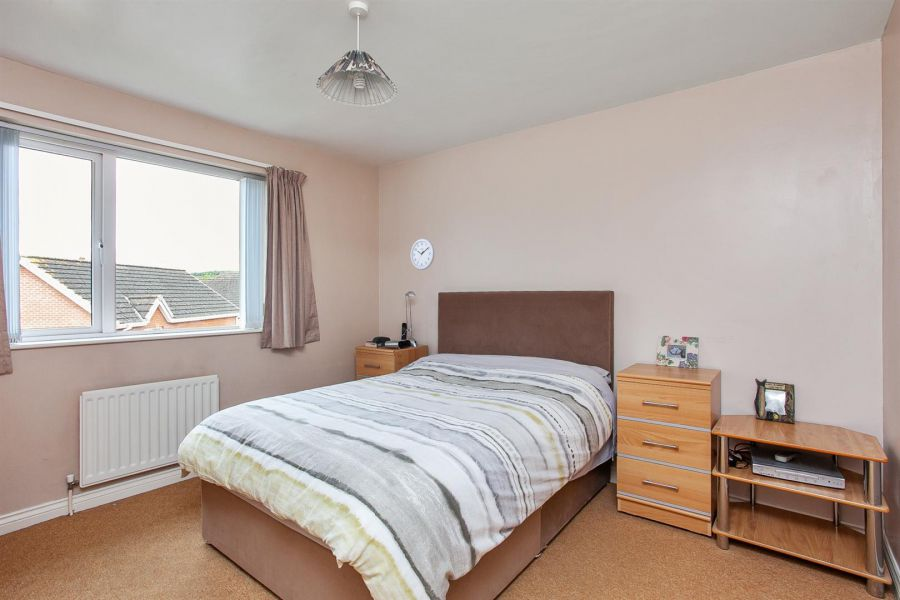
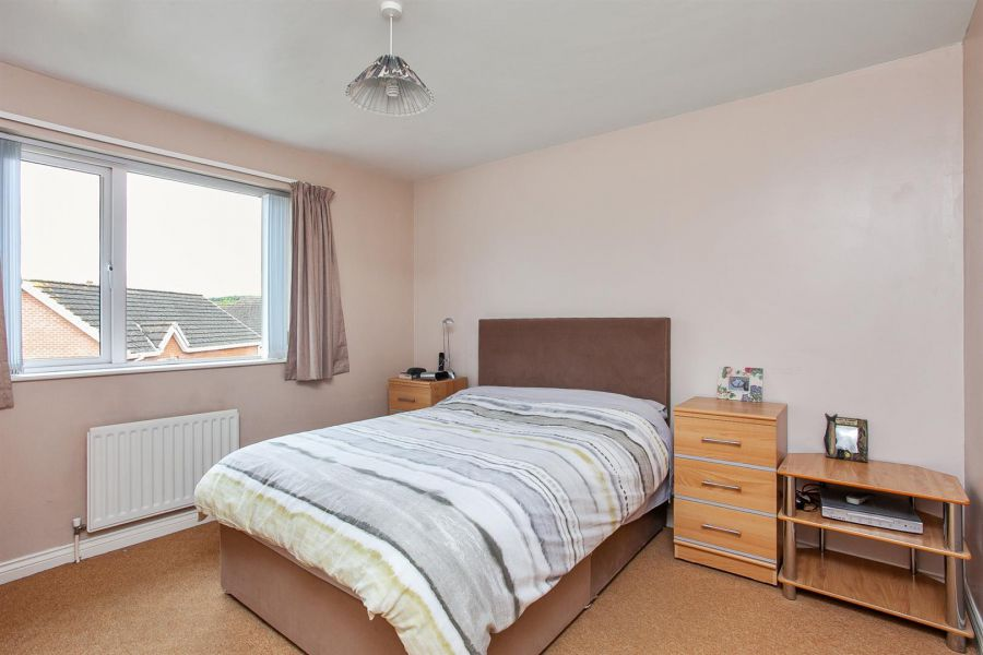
- wall clock [410,237,435,271]
